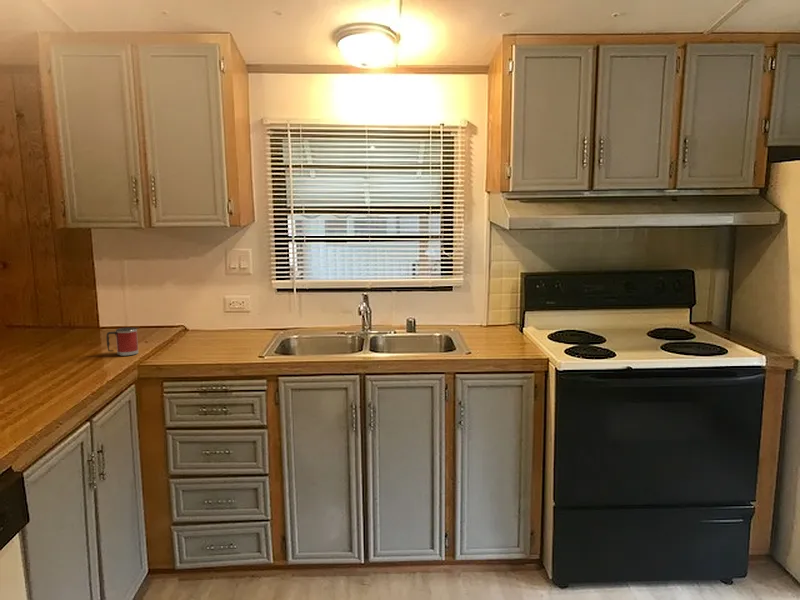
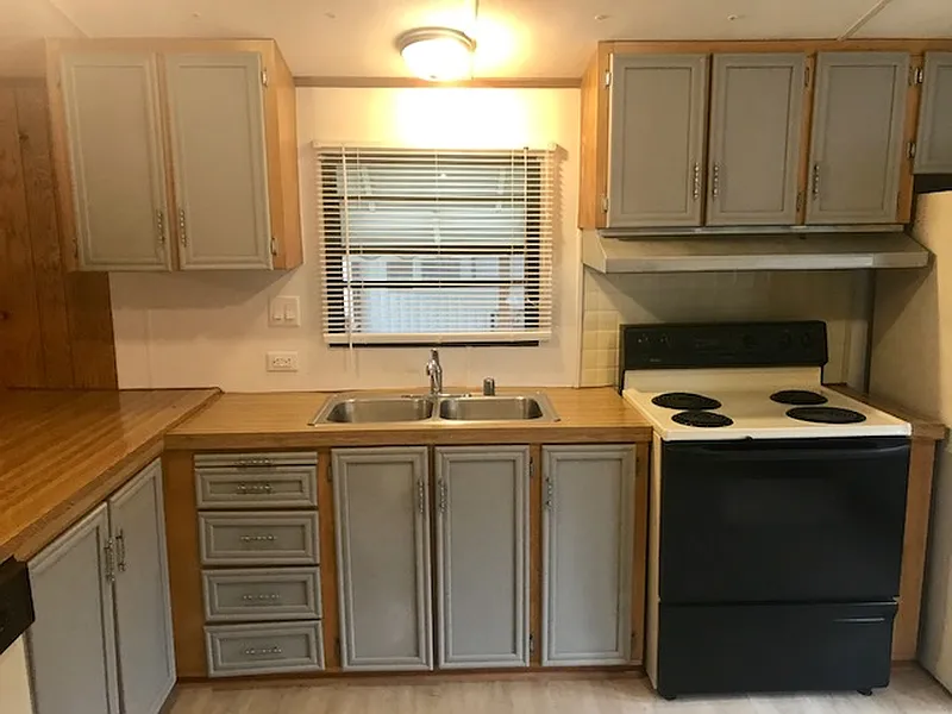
- mug [106,326,140,357]
